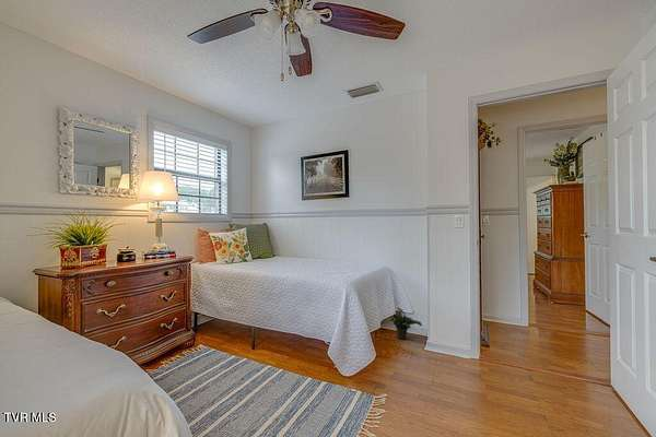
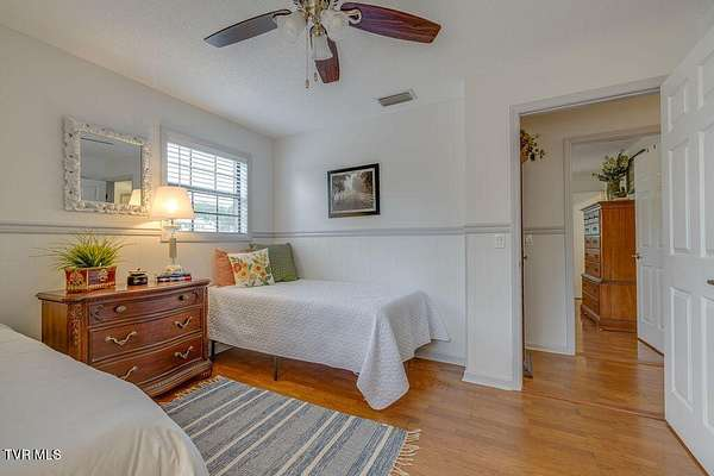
- potted plant [387,307,423,341]
